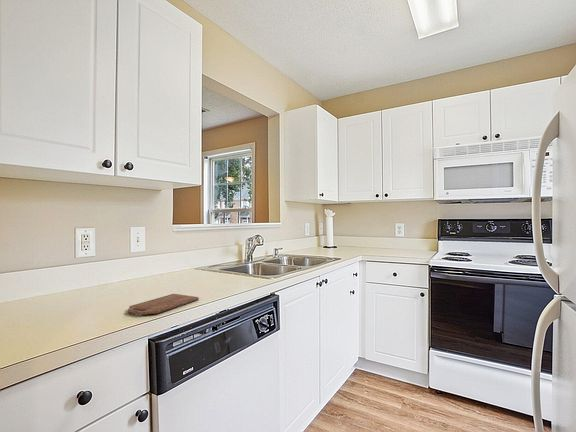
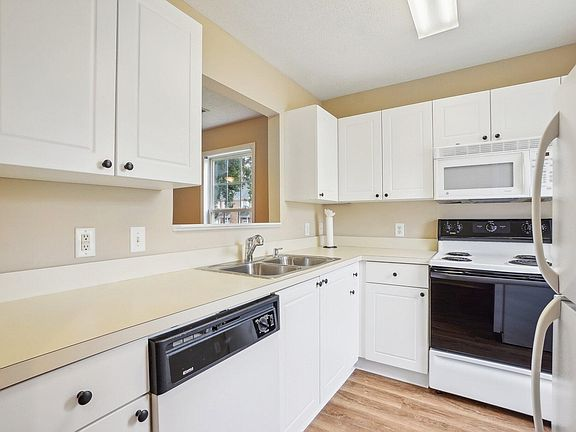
- cutting board [127,293,200,316]
